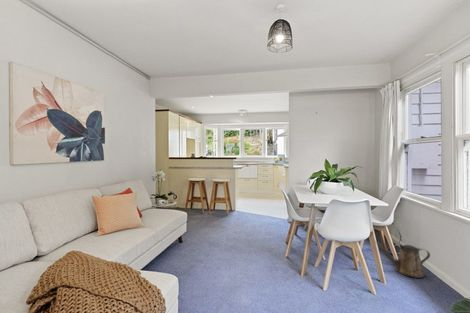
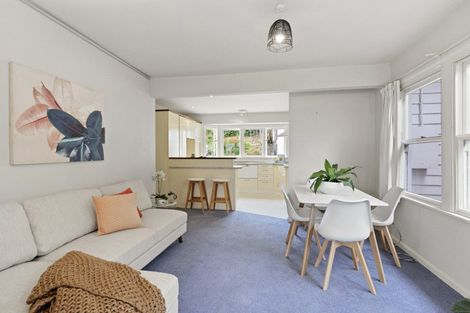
- watering can [375,240,431,279]
